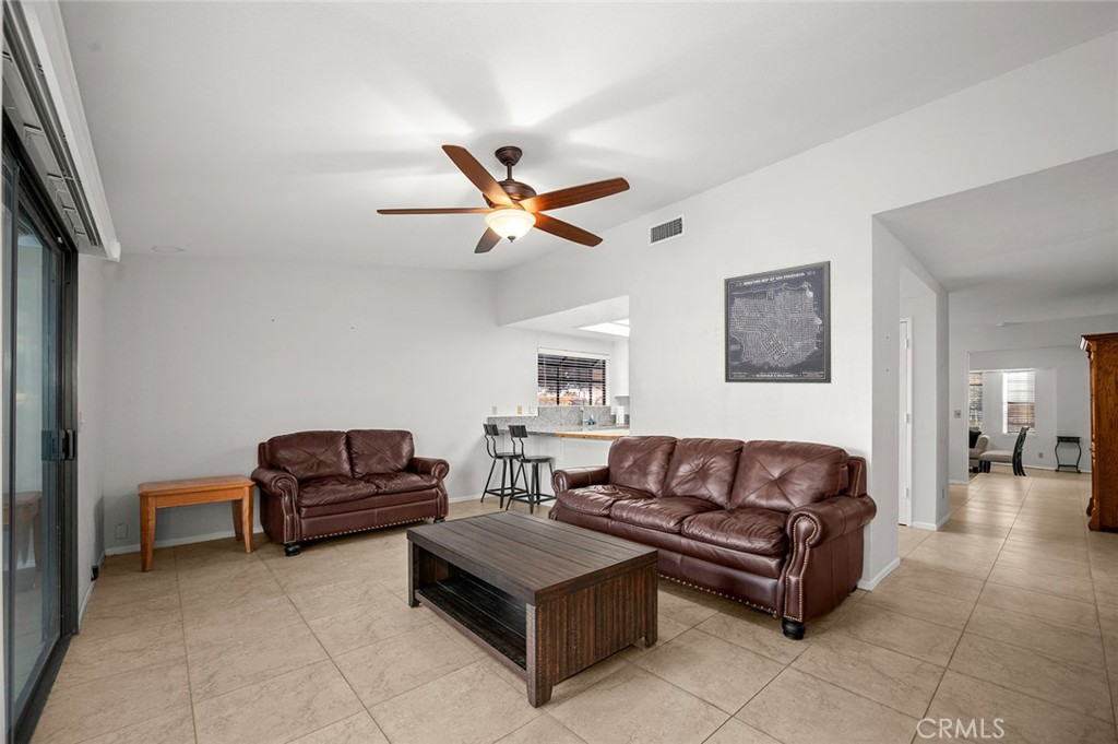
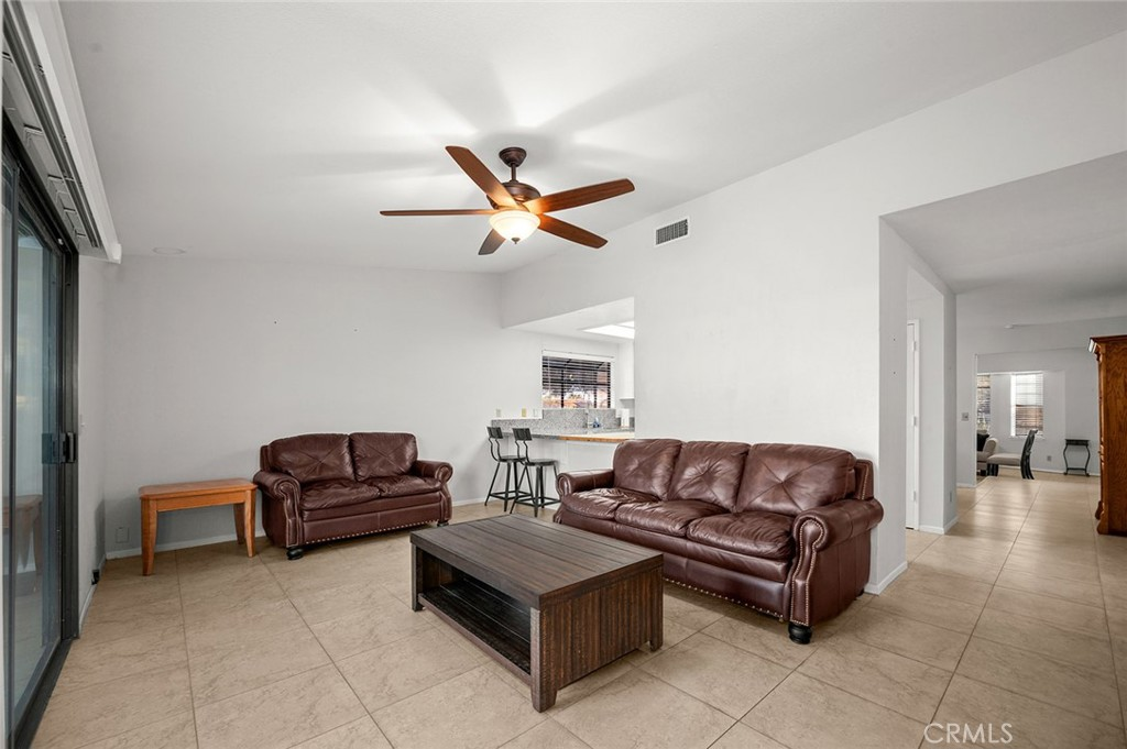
- wall art [723,260,832,385]
